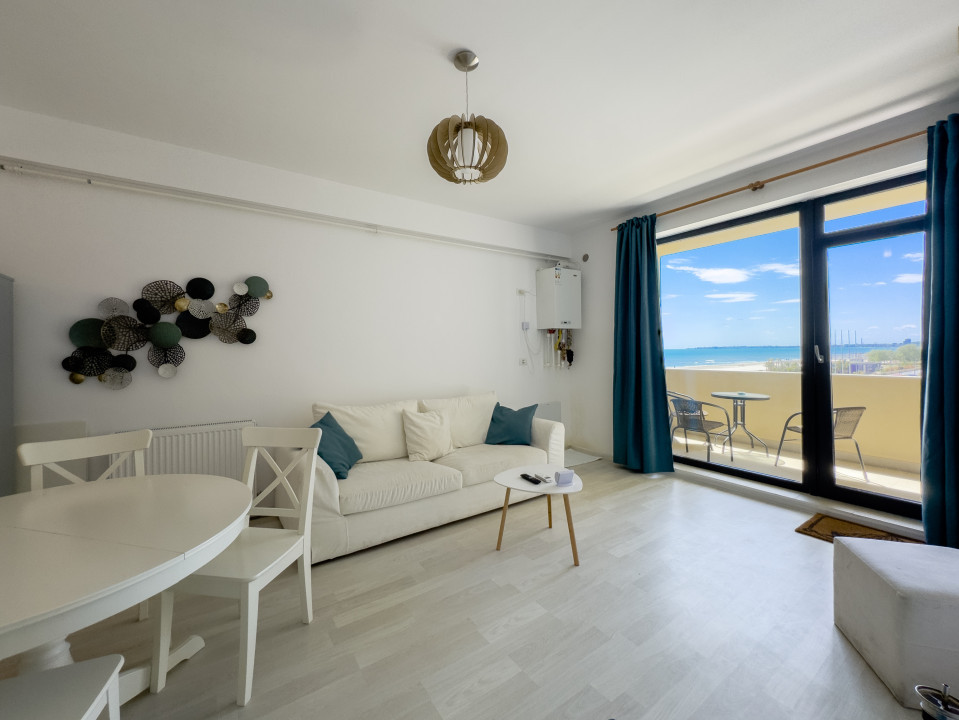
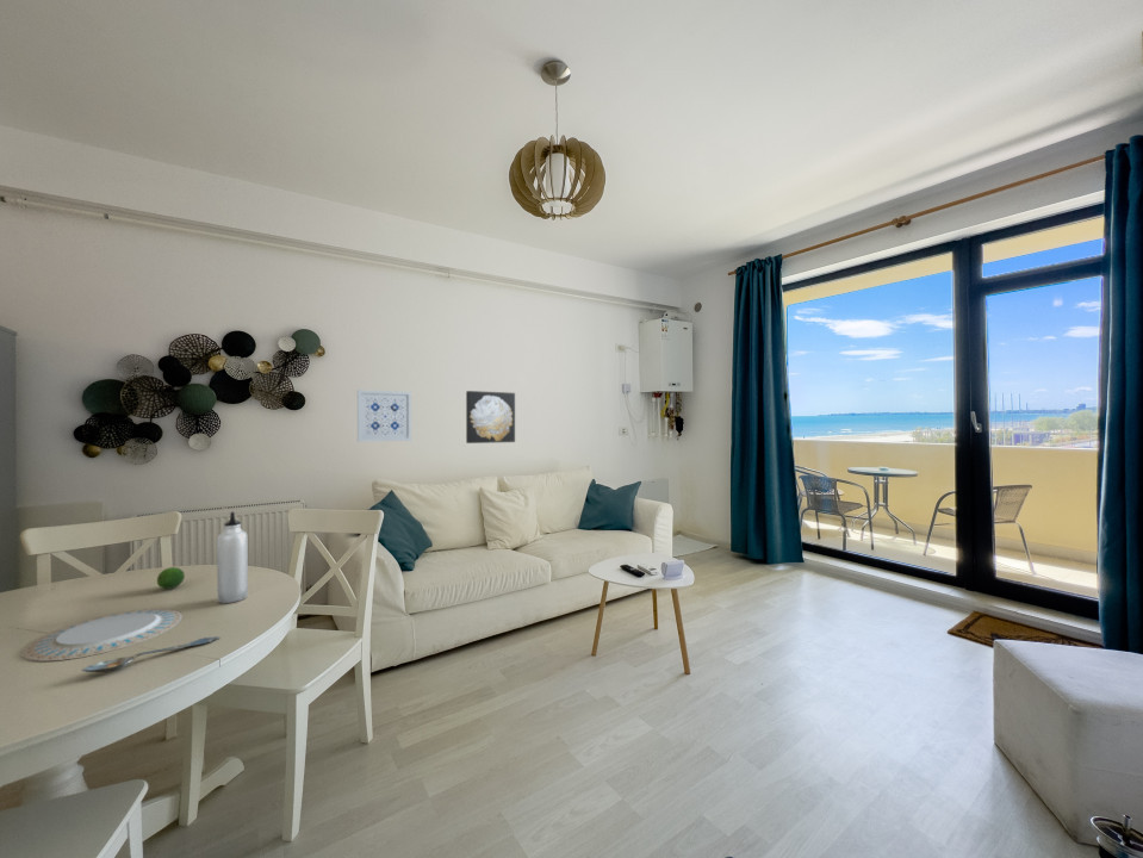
+ fruit [156,566,186,590]
+ wall art [465,390,516,444]
+ water bottle [216,511,249,604]
+ chinaware [21,608,184,663]
+ spoon [81,635,220,673]
+ wall art [356,388,412,443]
